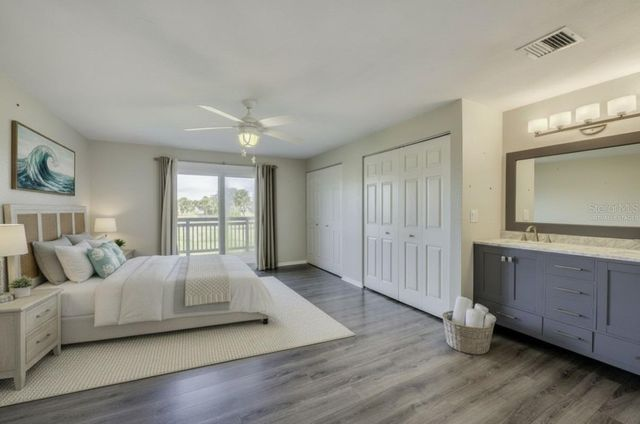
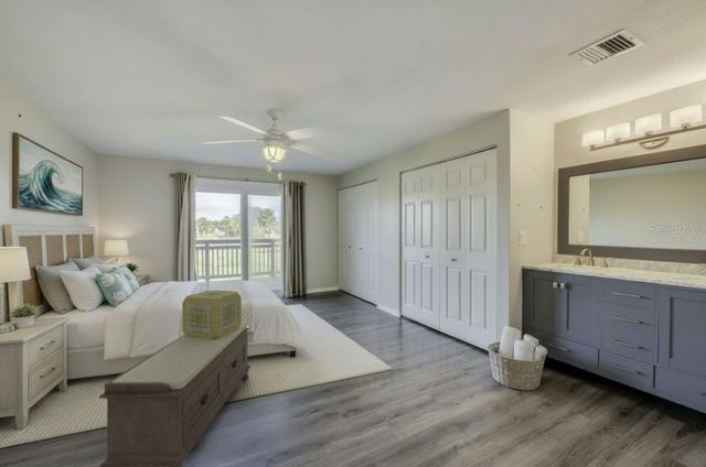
+ decorative box [181,290,243,339]
+ bench [98,322,252,467]
